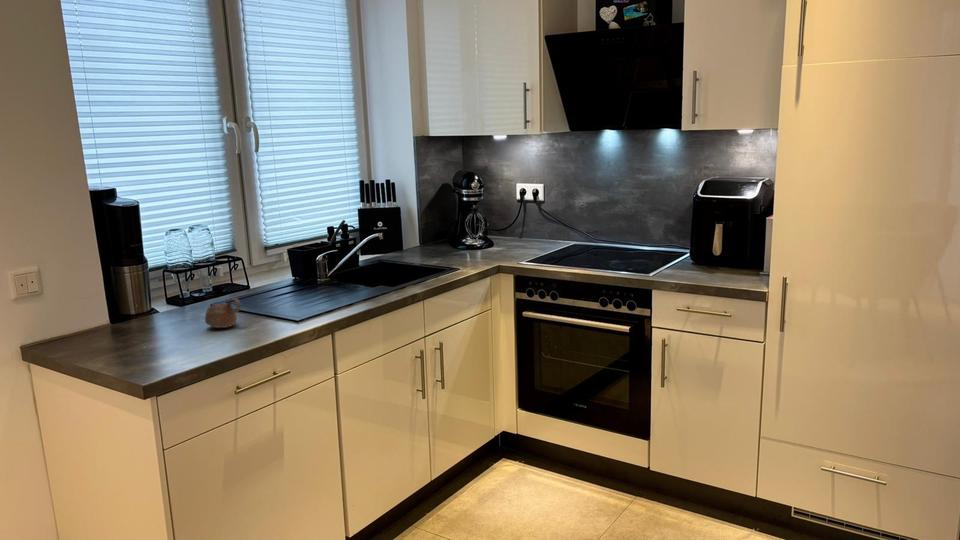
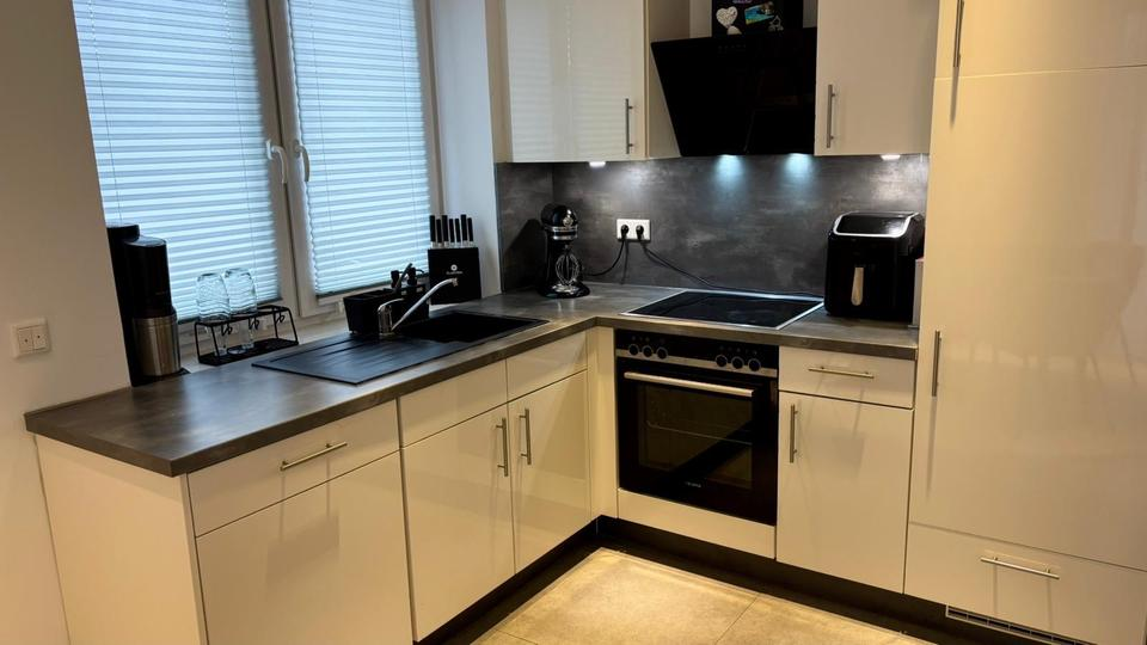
- cup [204,297,242,329]
